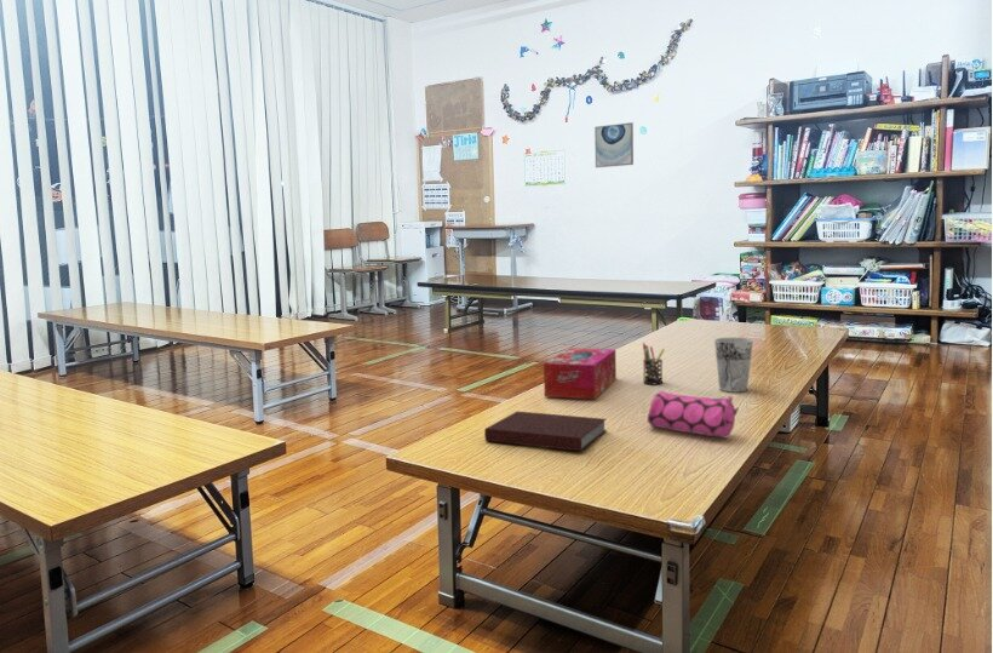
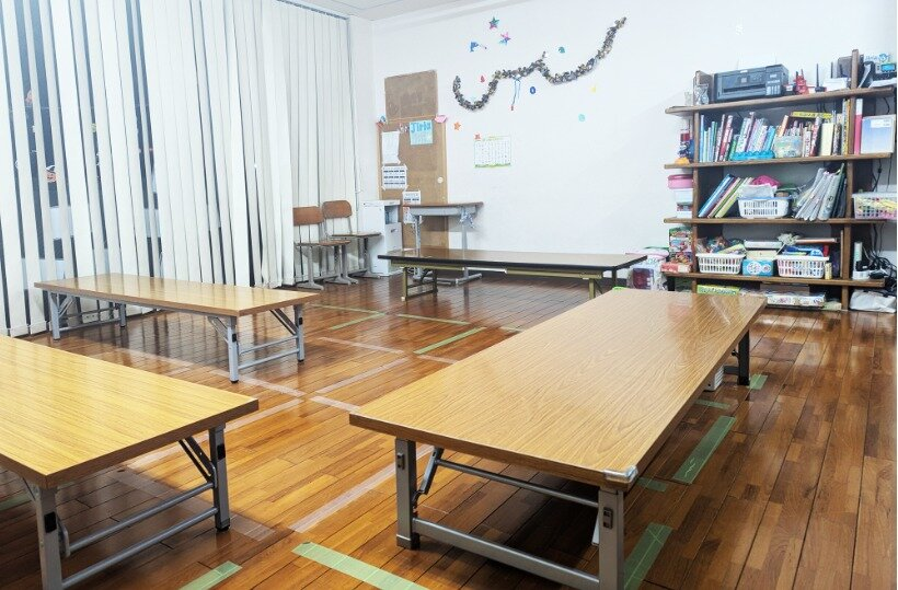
- tissue box [543,346,618,400]
- cup [713,337,754,393]
- notebook [483,411,608,452]
- wall art [593,121,635,168]
- pencil case [647,390,740,439]
- pen holder [642,342,666,385]
